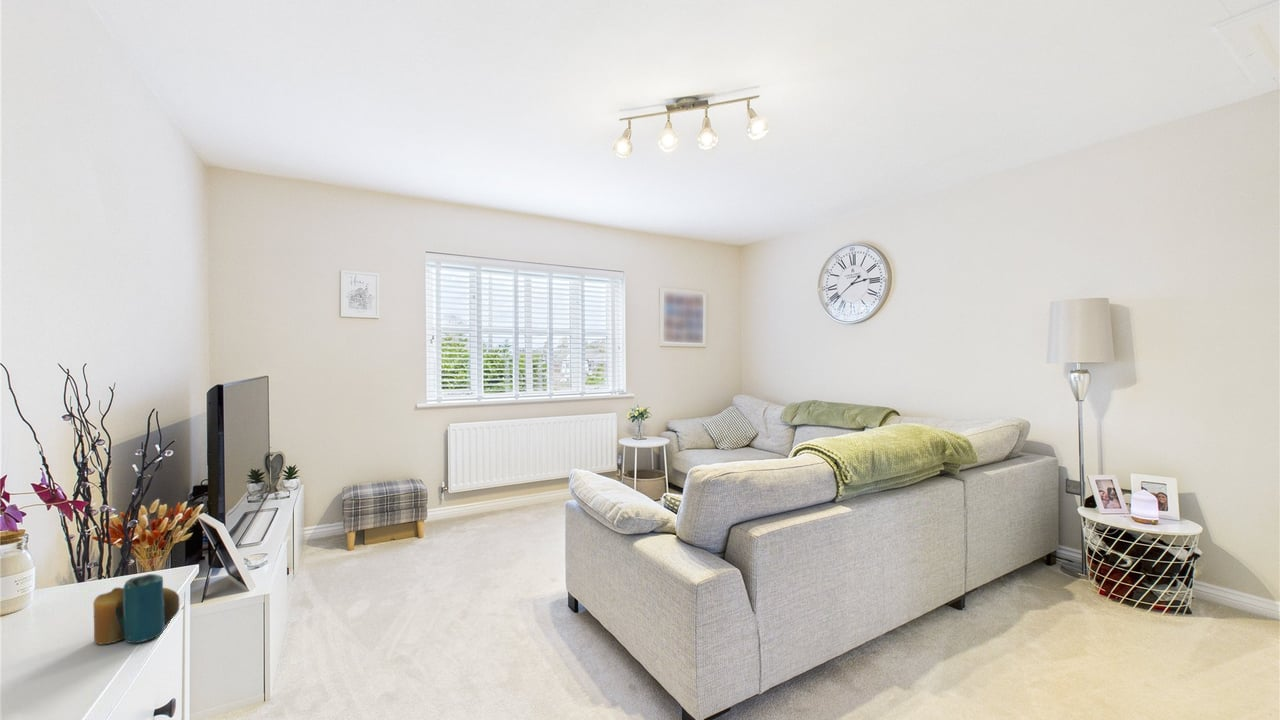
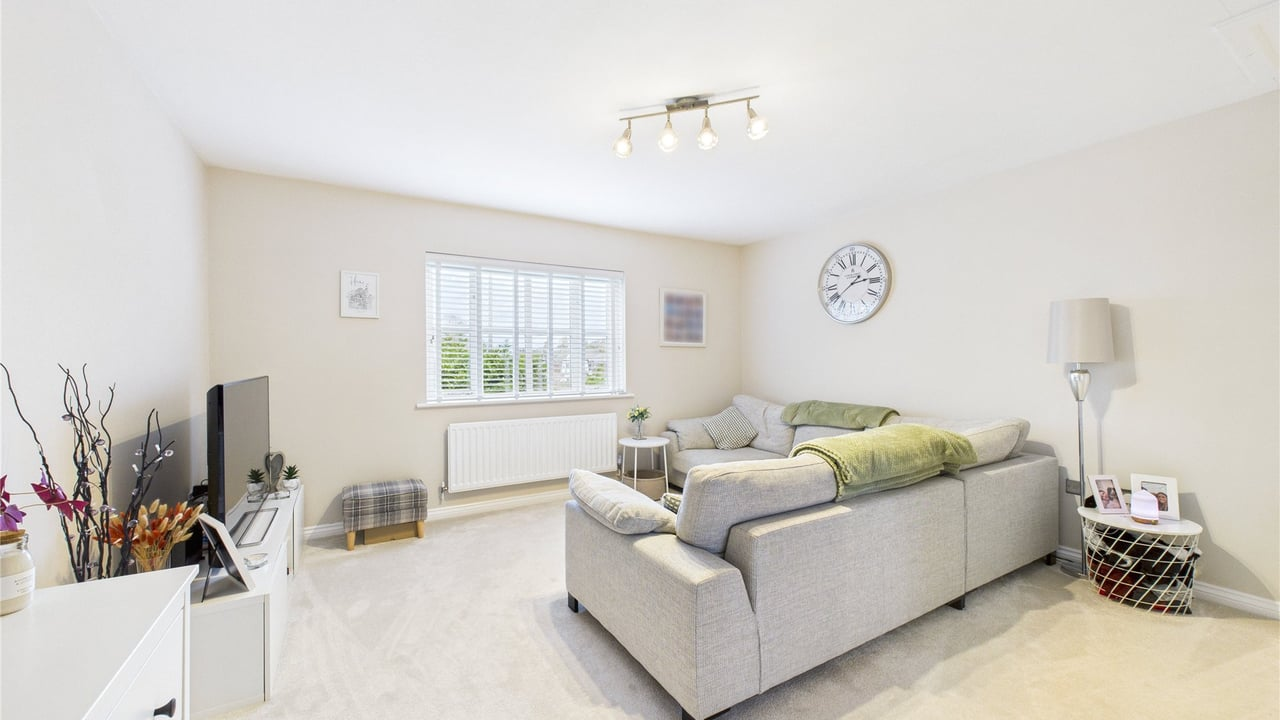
- candle [92,573,180,646]
